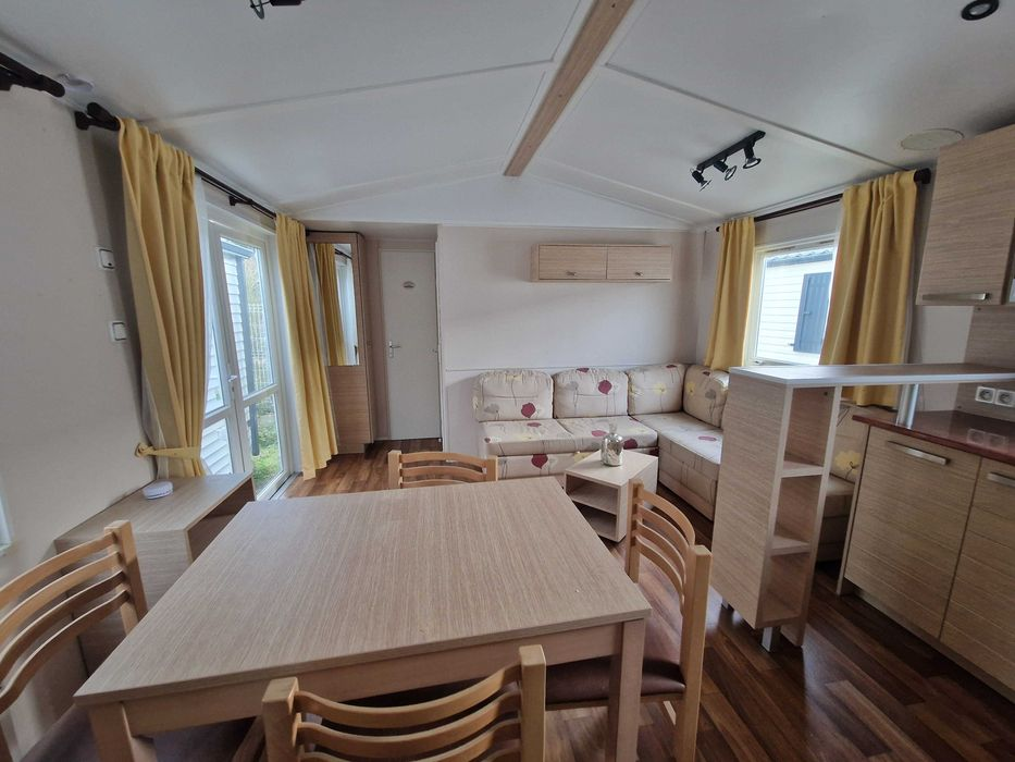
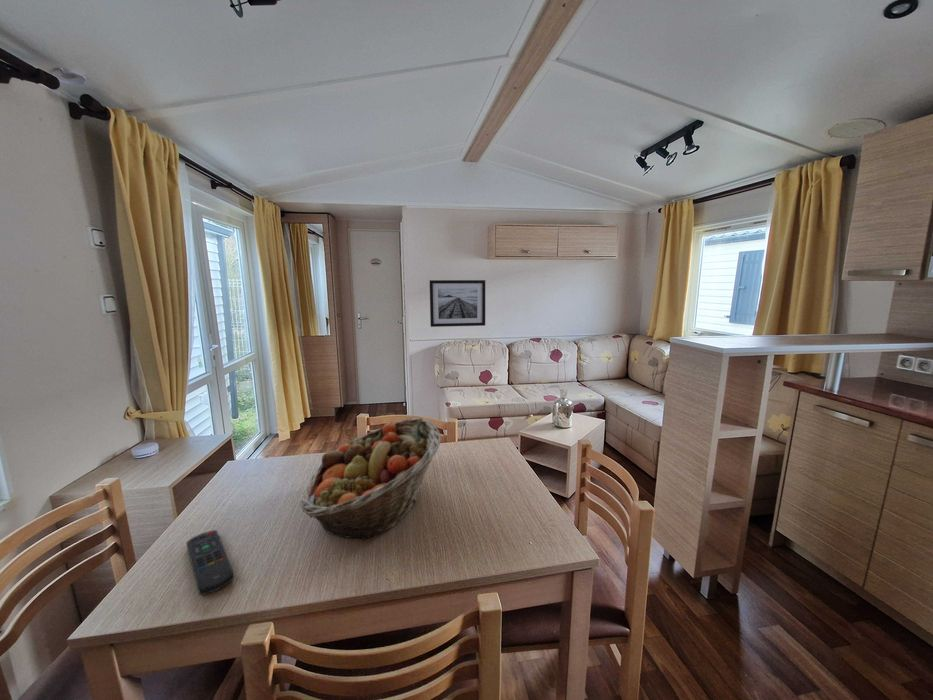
+ remote control [185,529,235,596]
+ wall art [429,279,486,328]
+ fruit basket [300,417,443,541]
